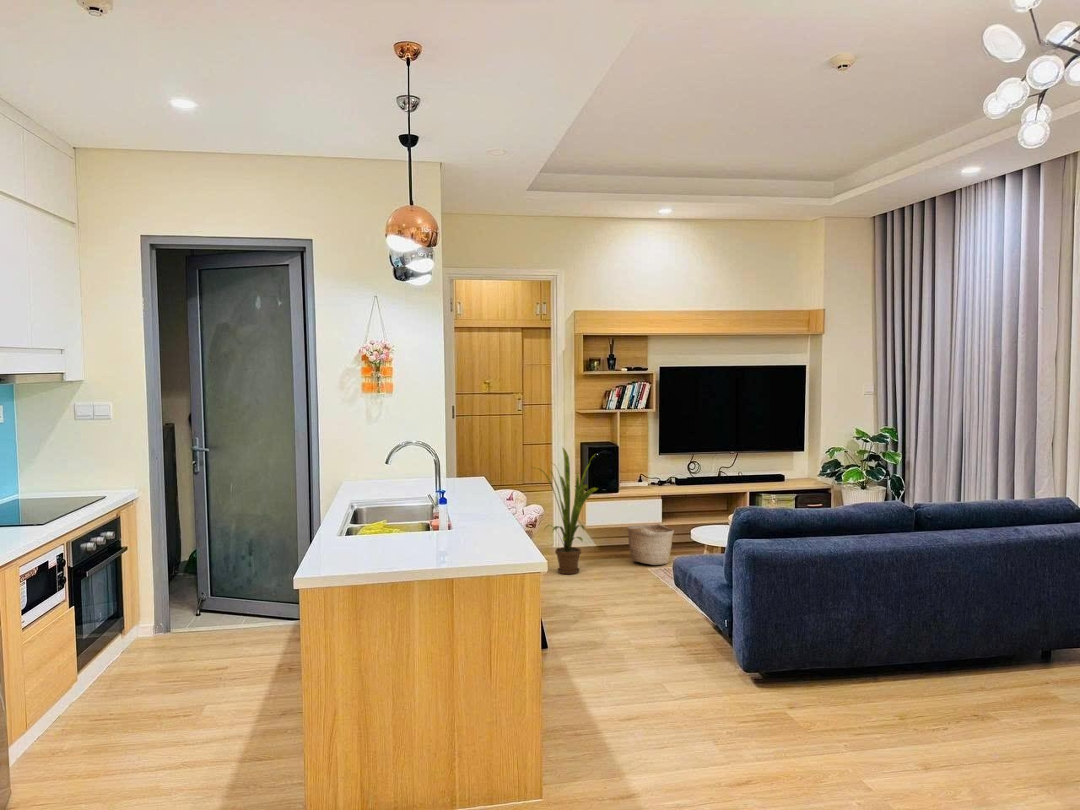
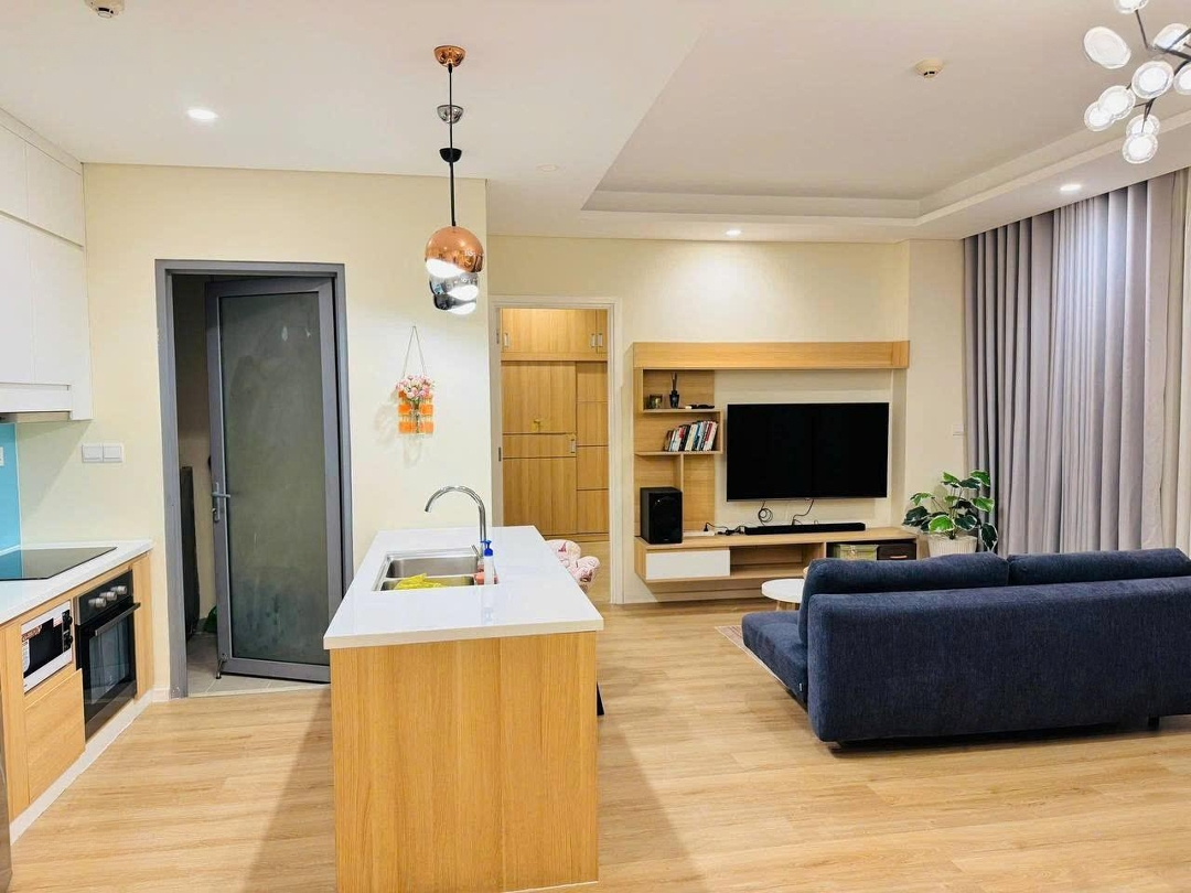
- house plant [531,446,600,575]
- basket [626,523,675,566]
